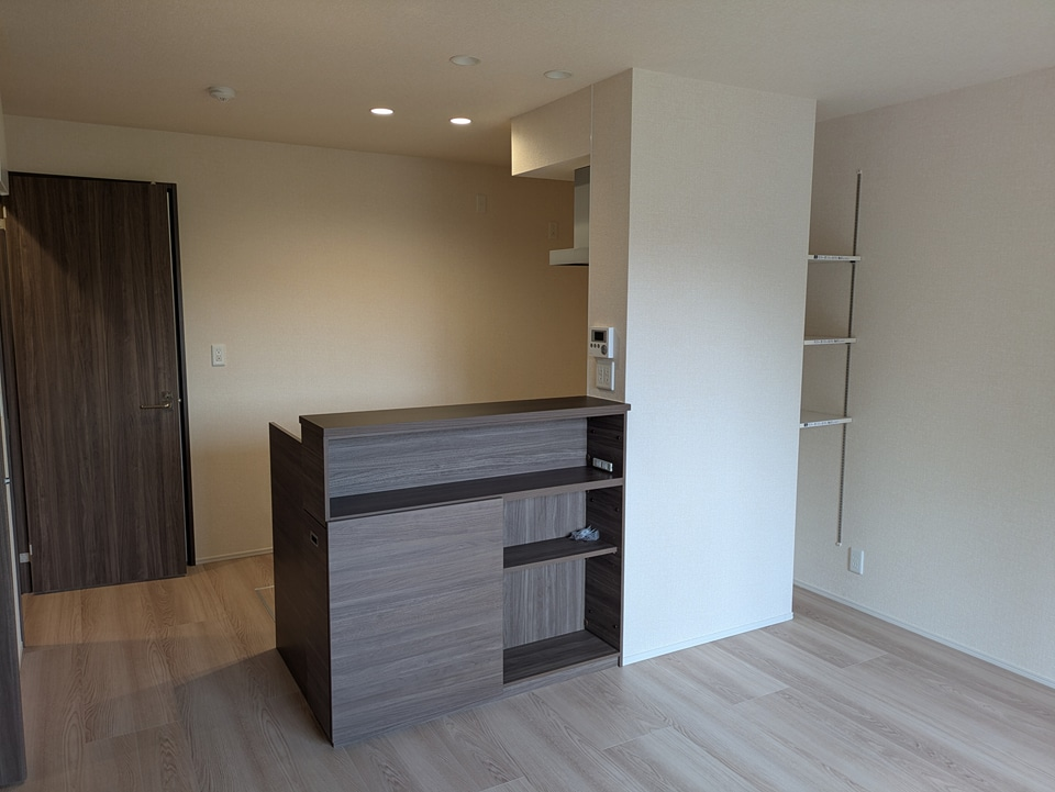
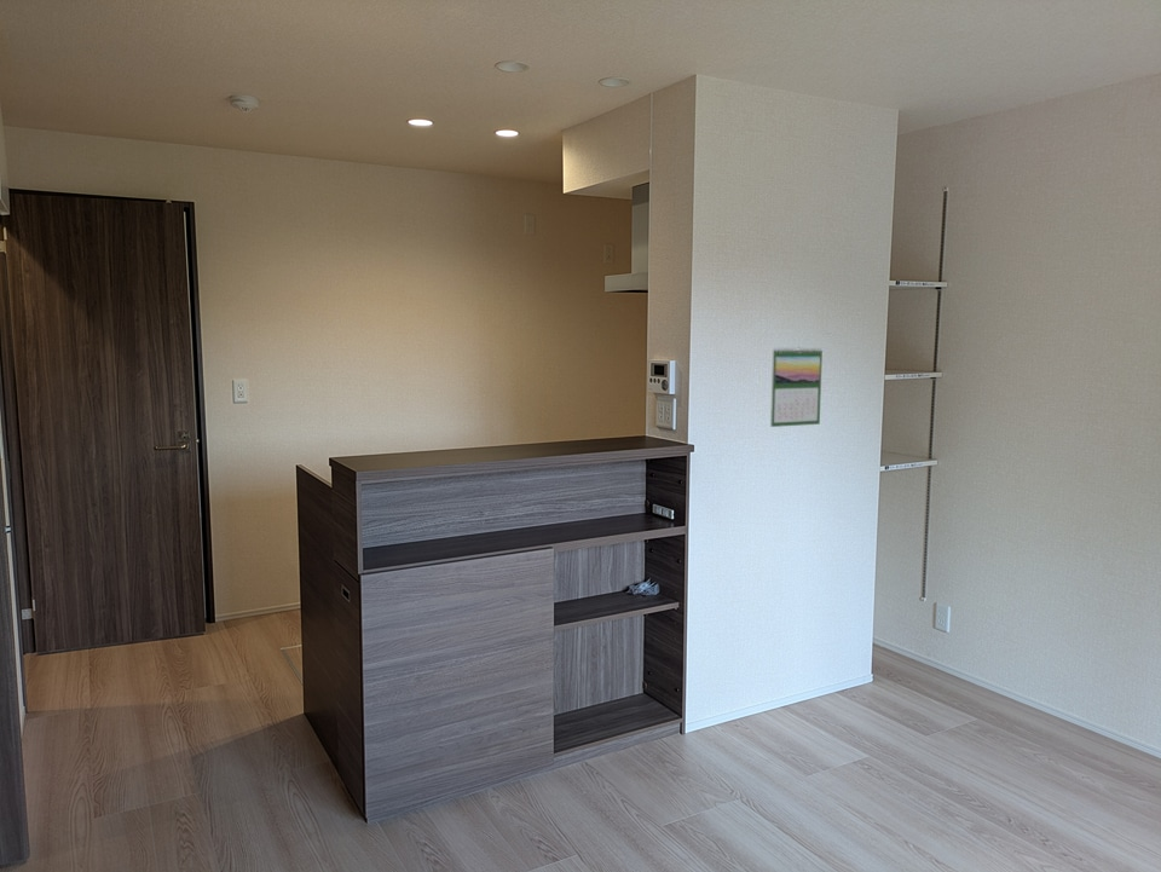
+ calendar [769,346,824,428]
